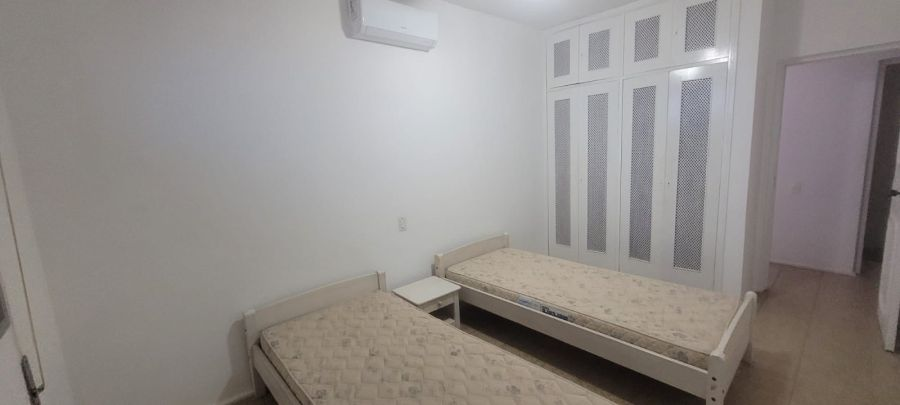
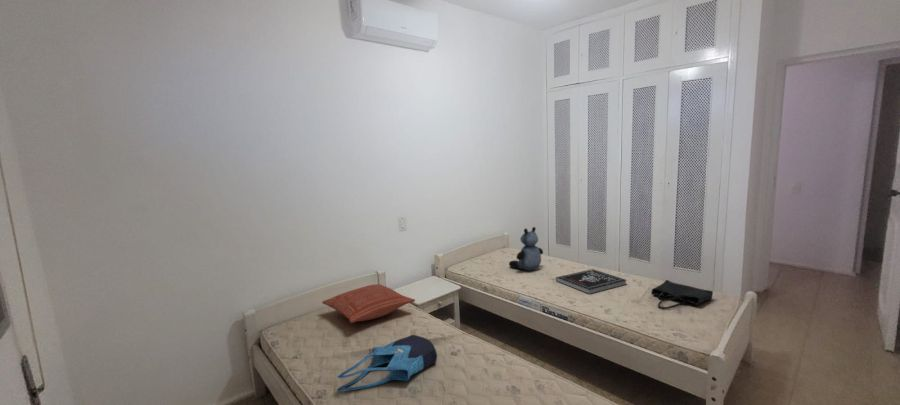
+ teddy bear [508,226,544,271]
+ book [555,268,627,295]
+ pillow [321,283,416,324]
+ tote bag [335,334,438,392]
+ tote bag [650,279,714,310]
